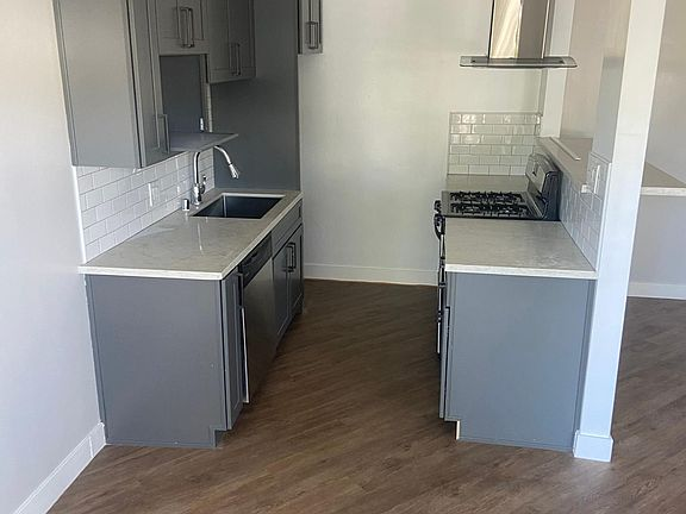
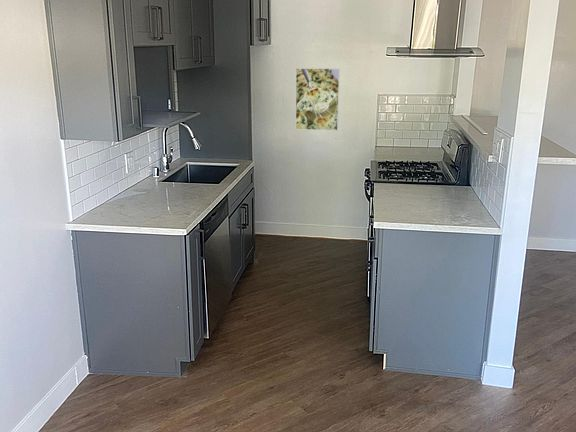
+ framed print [294,67,341,131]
